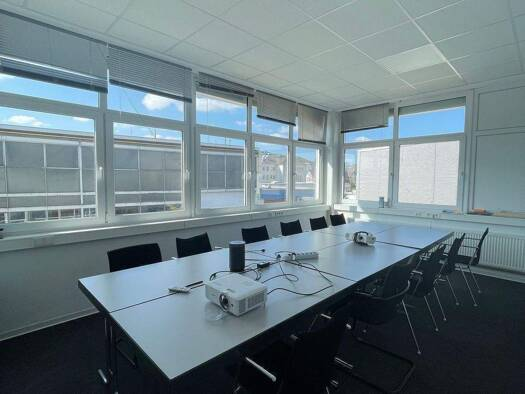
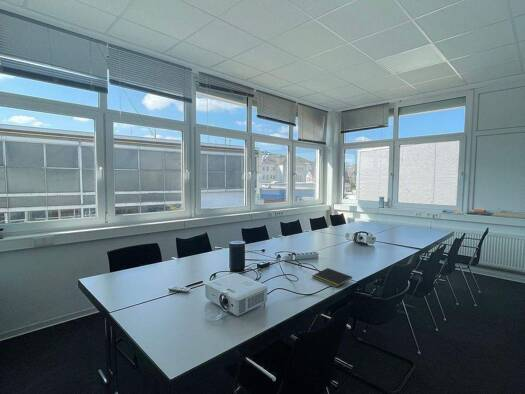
+ notepad [311,267,353,288]
